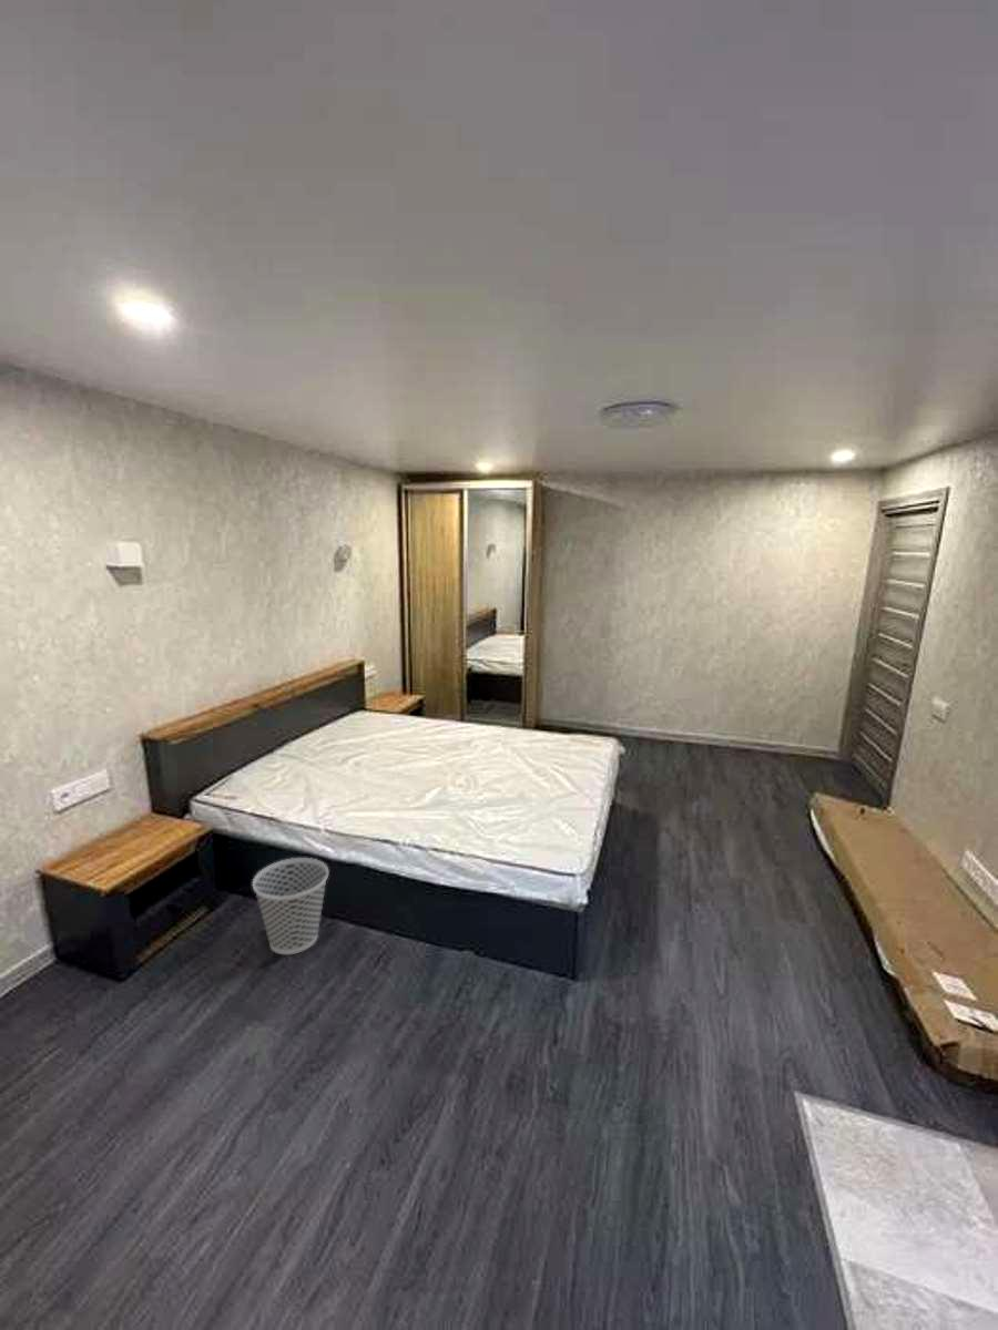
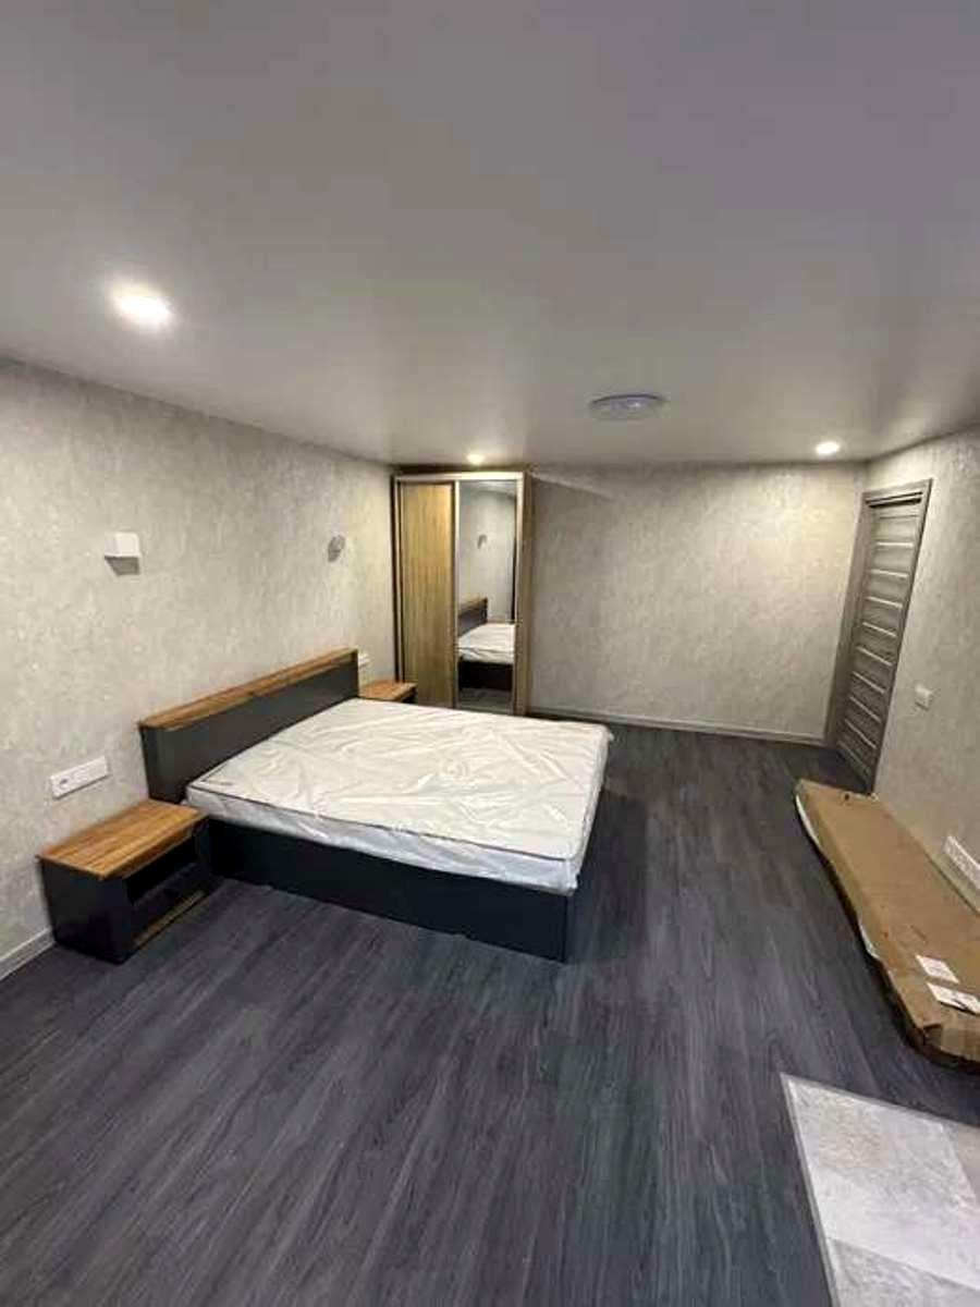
- wastebasket [252,857,329,955]
